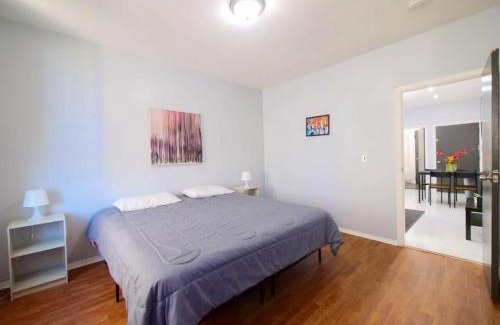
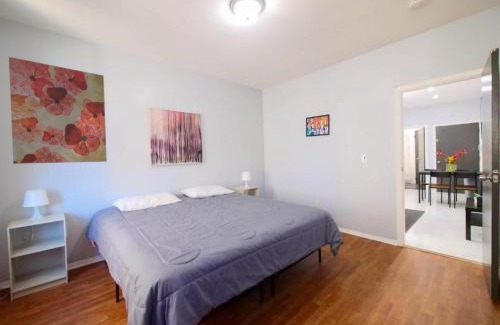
+ wall art [8,56,108,165]
